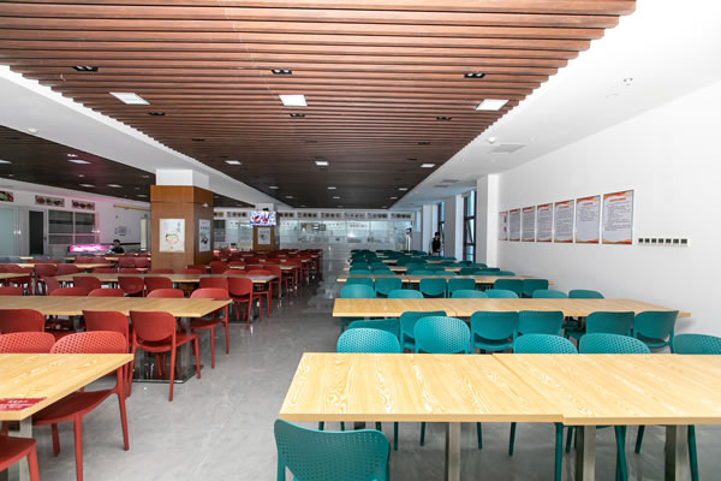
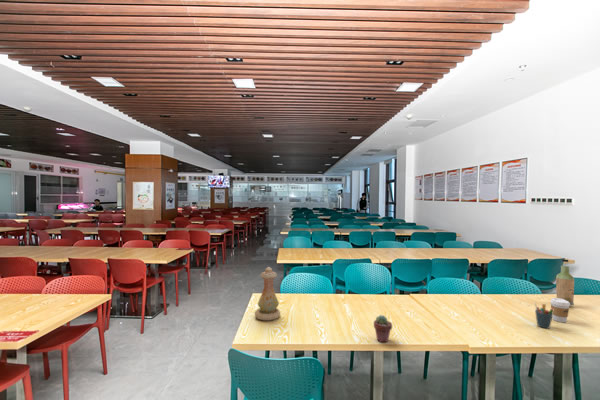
+ bottle [555,258,575,306]
+ pen holder [533,301,554,330]
+ coffee cup [550,297,571,323]
+ potted succulent [373,314,393,343]
+ vase [254,266,281,321]
